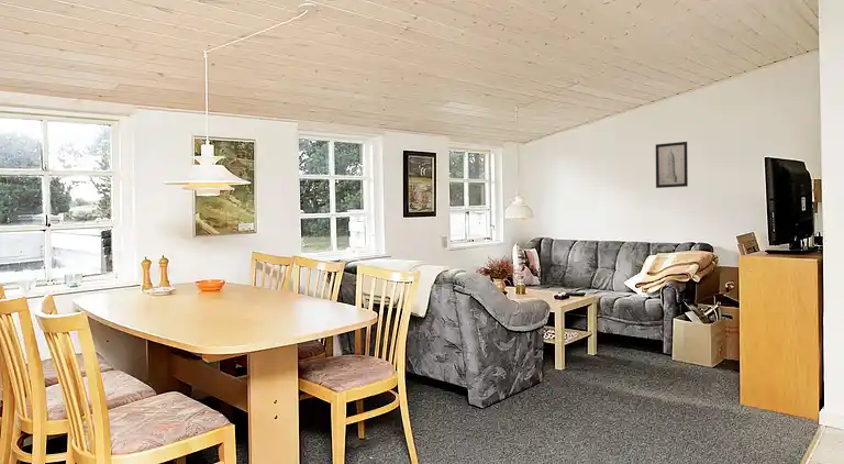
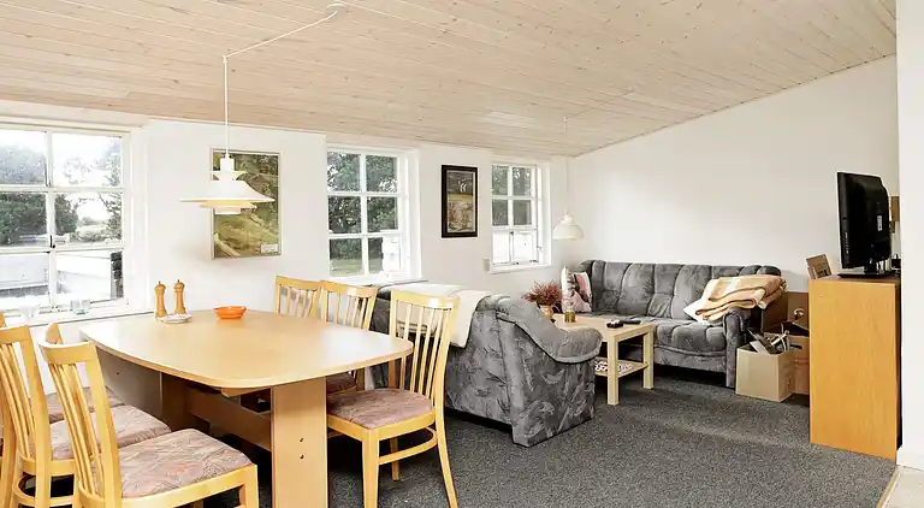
- wall art [655,141,689,189]
